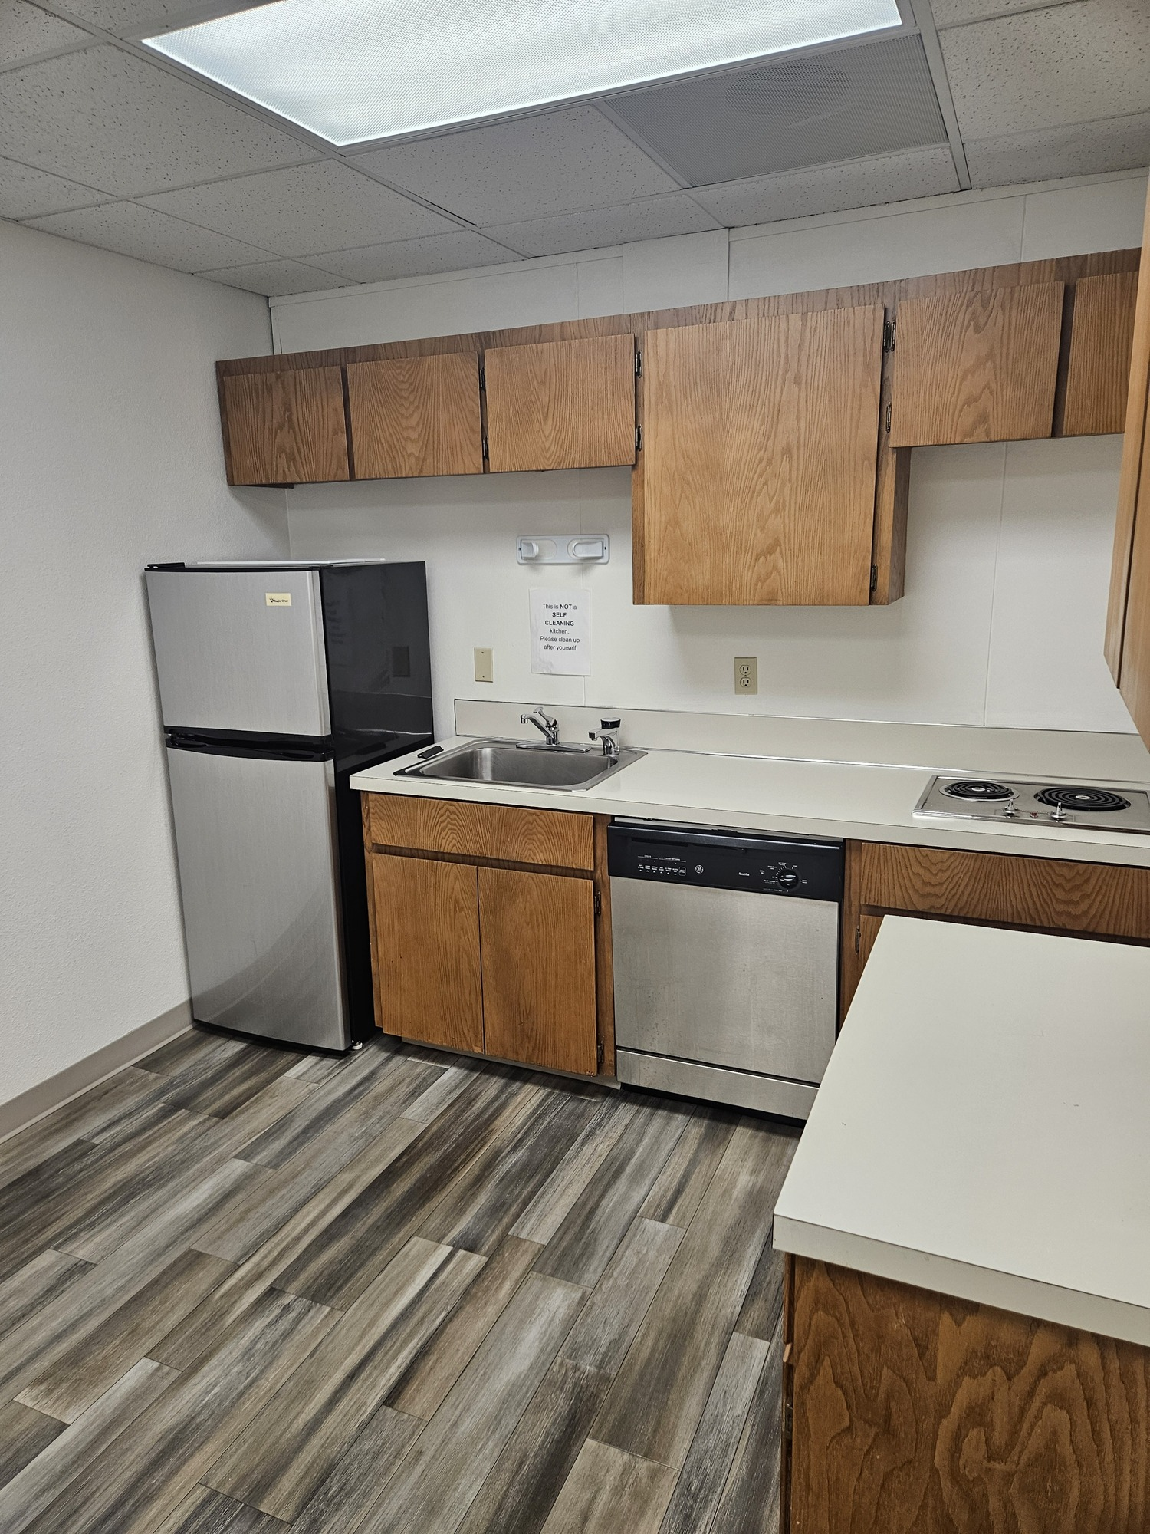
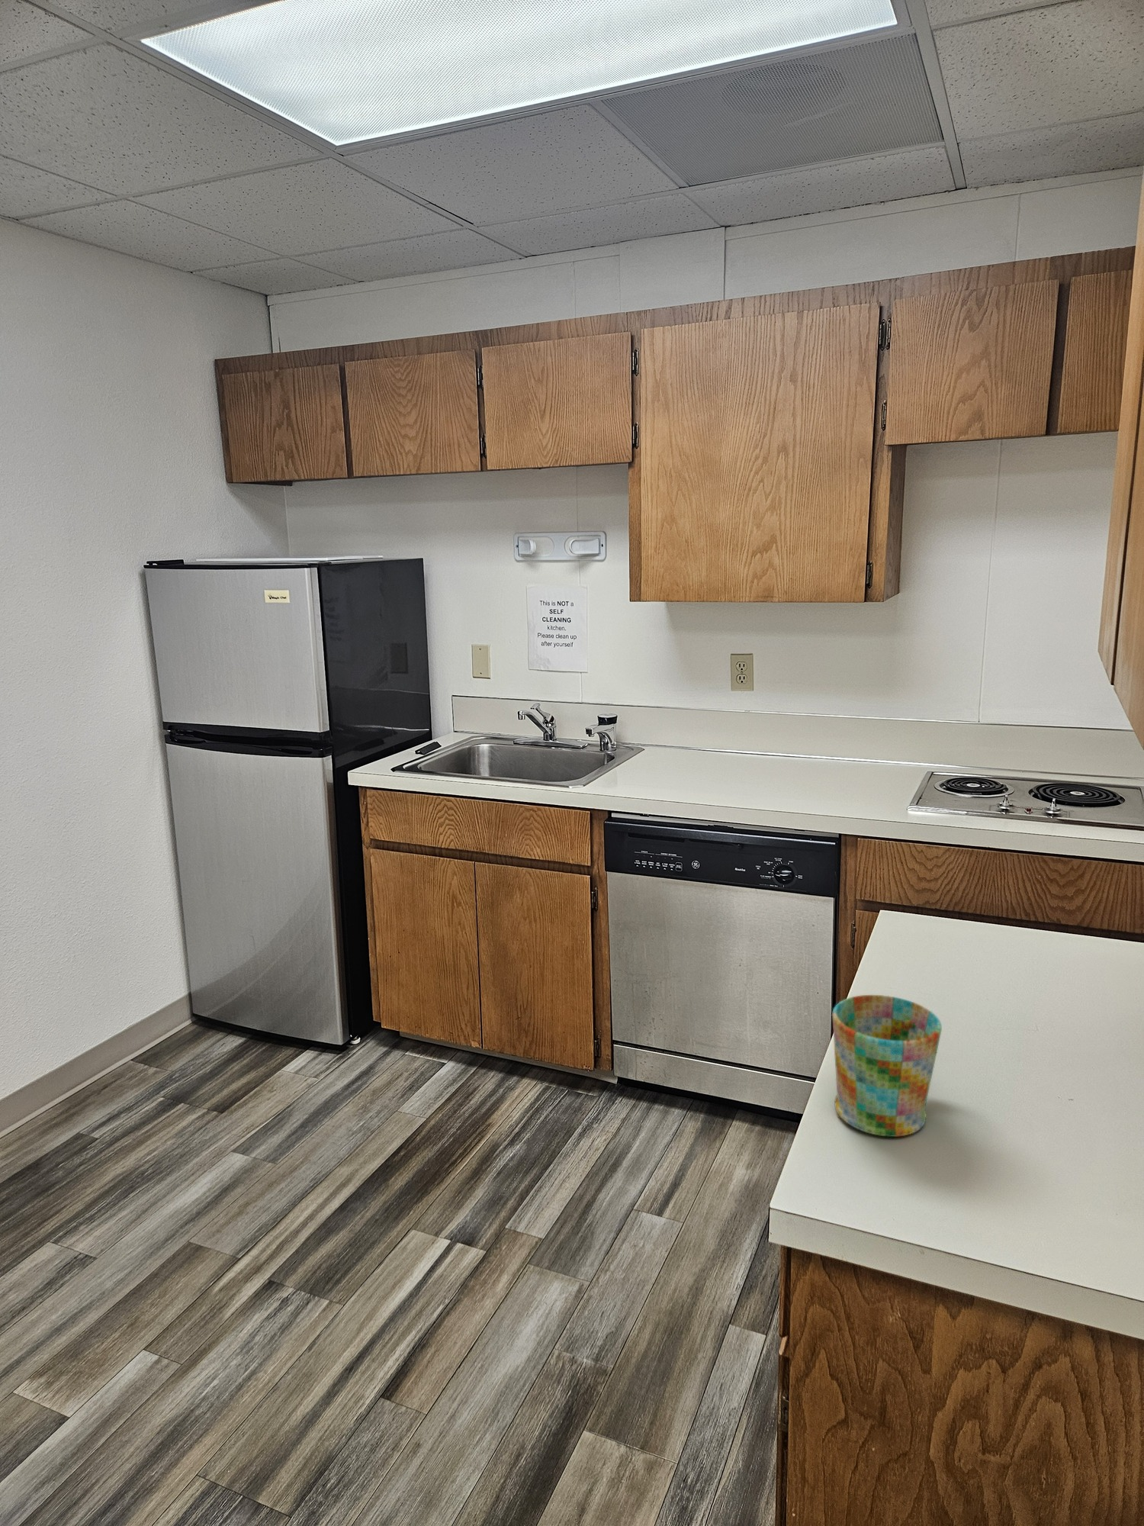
+ mug [832,994,942,1138]
